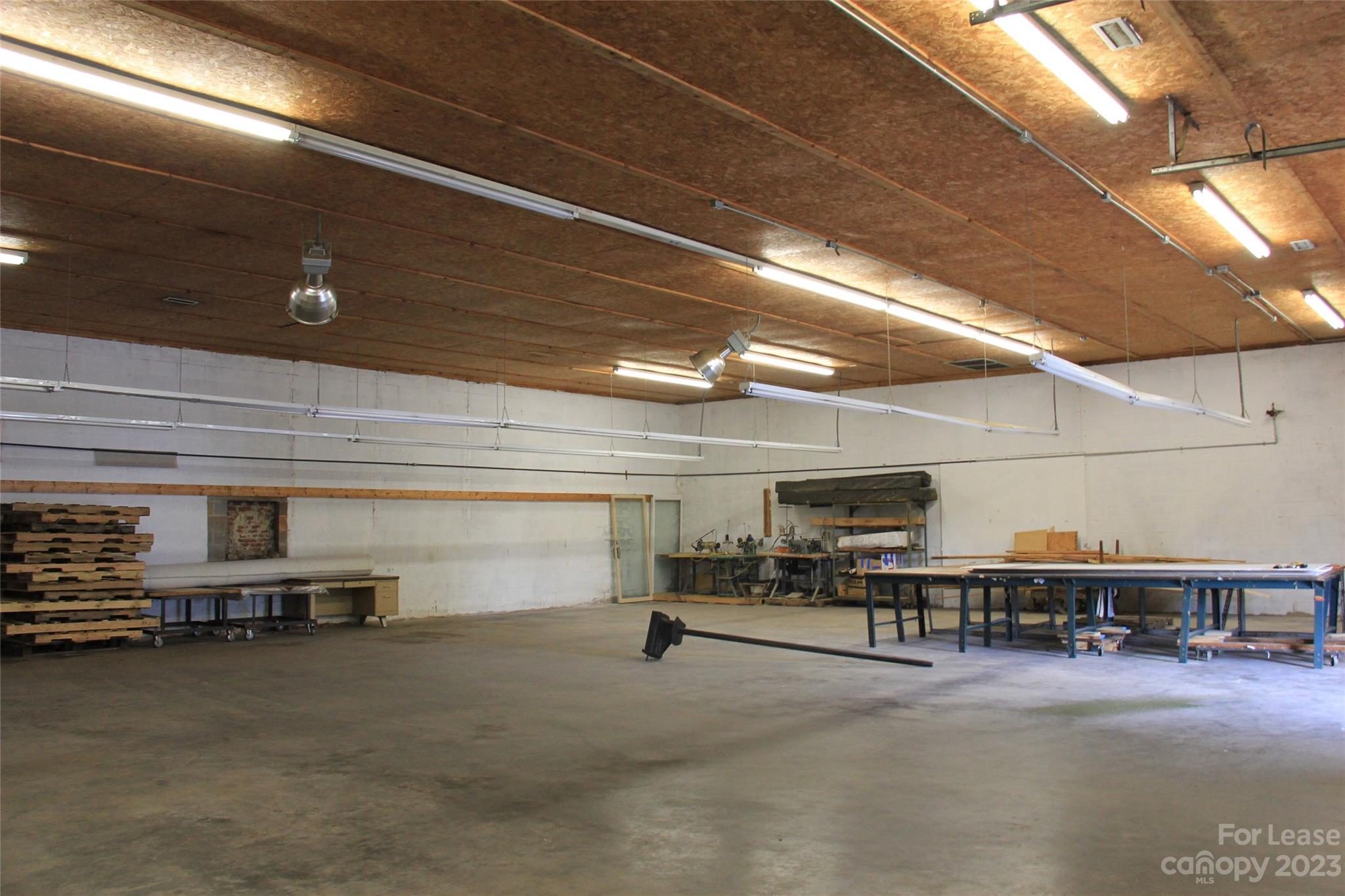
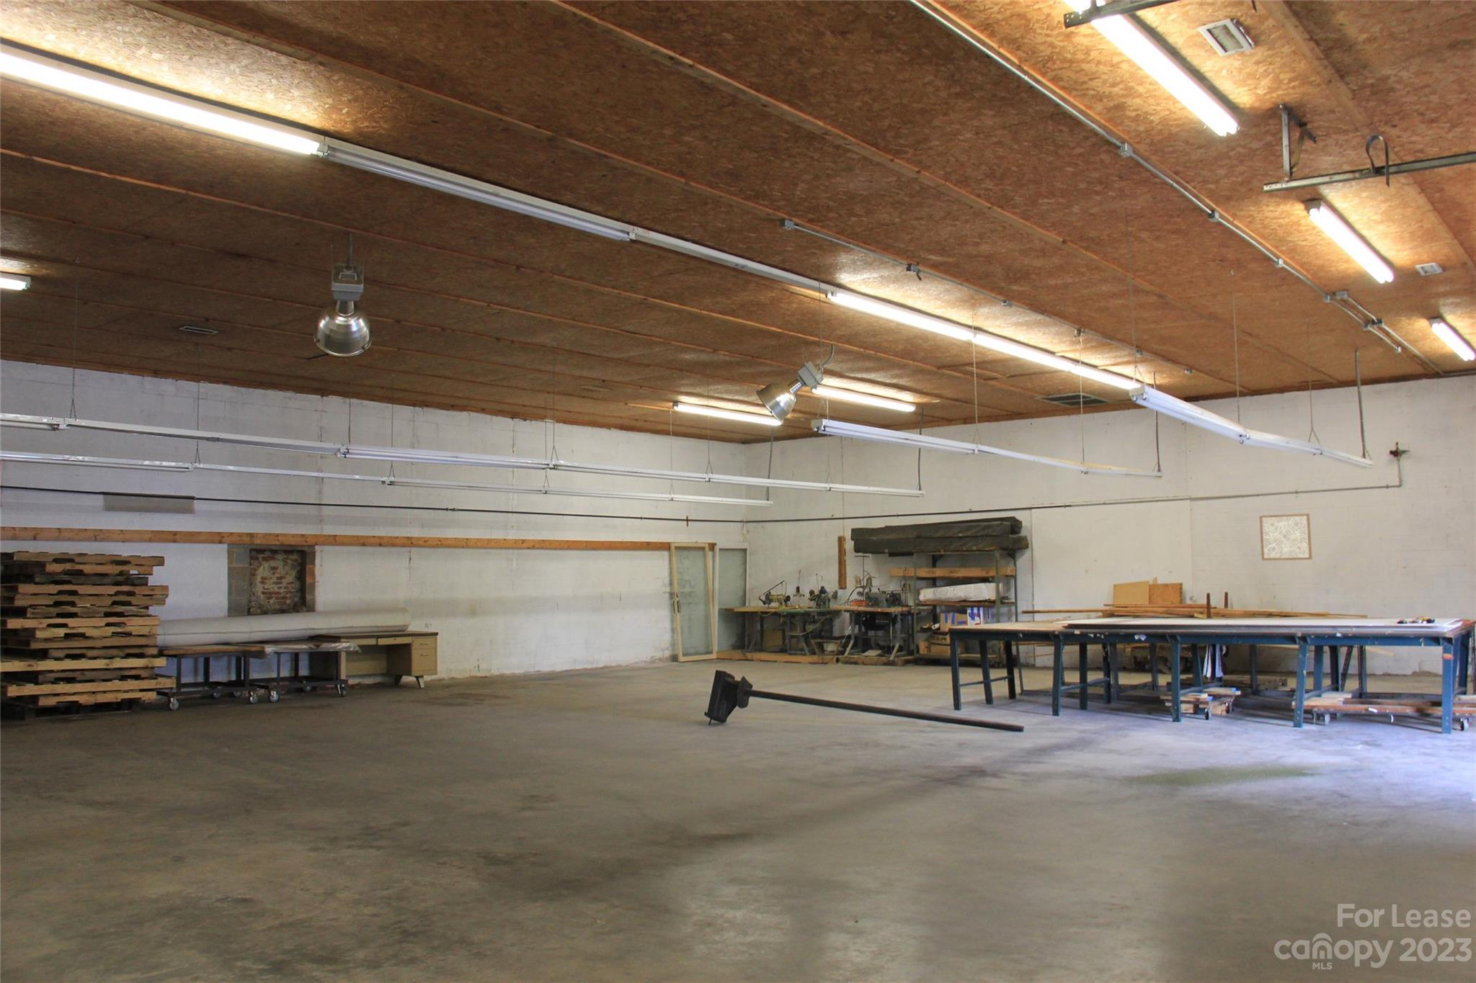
+ wall art [1259,512,1314,561]
